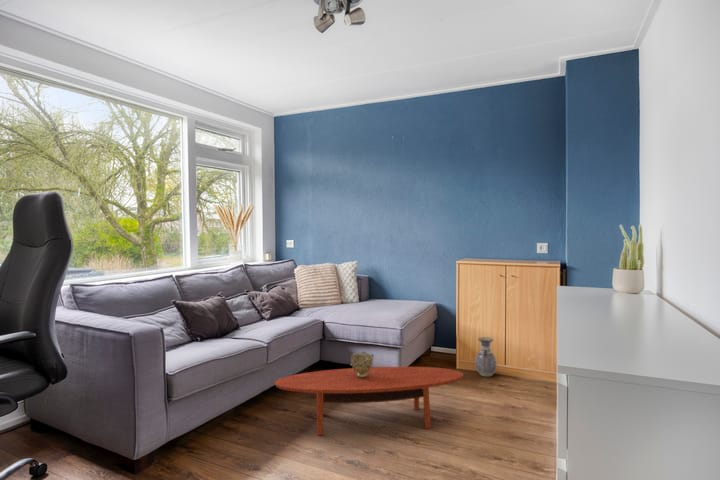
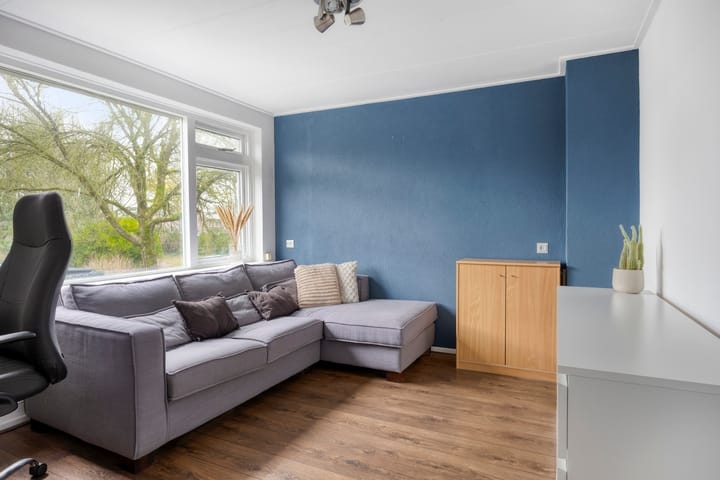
- decorative bowl [349,351,375,378]
- coffee table [274,366,464,436]
- vase [474,336,498,378]
